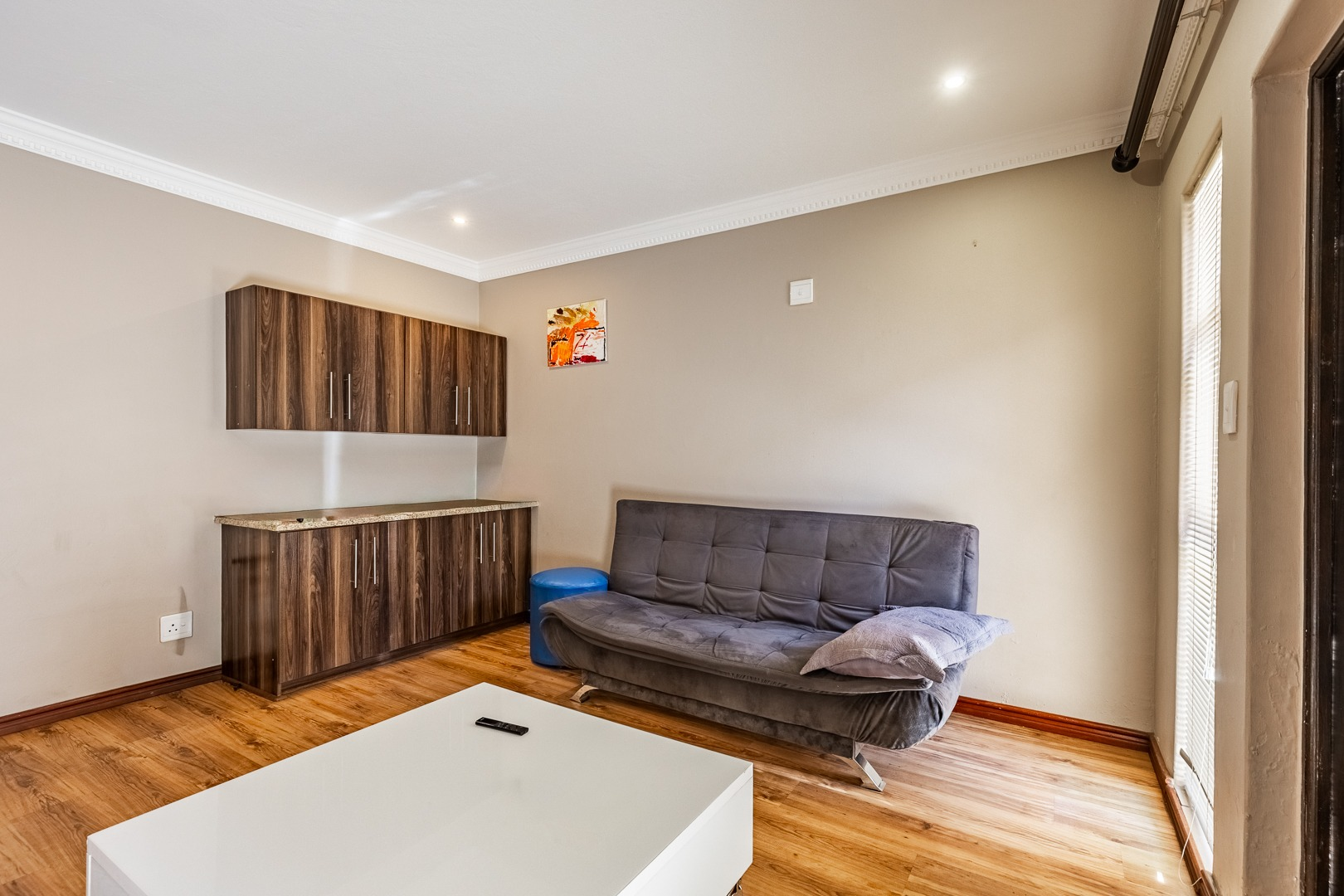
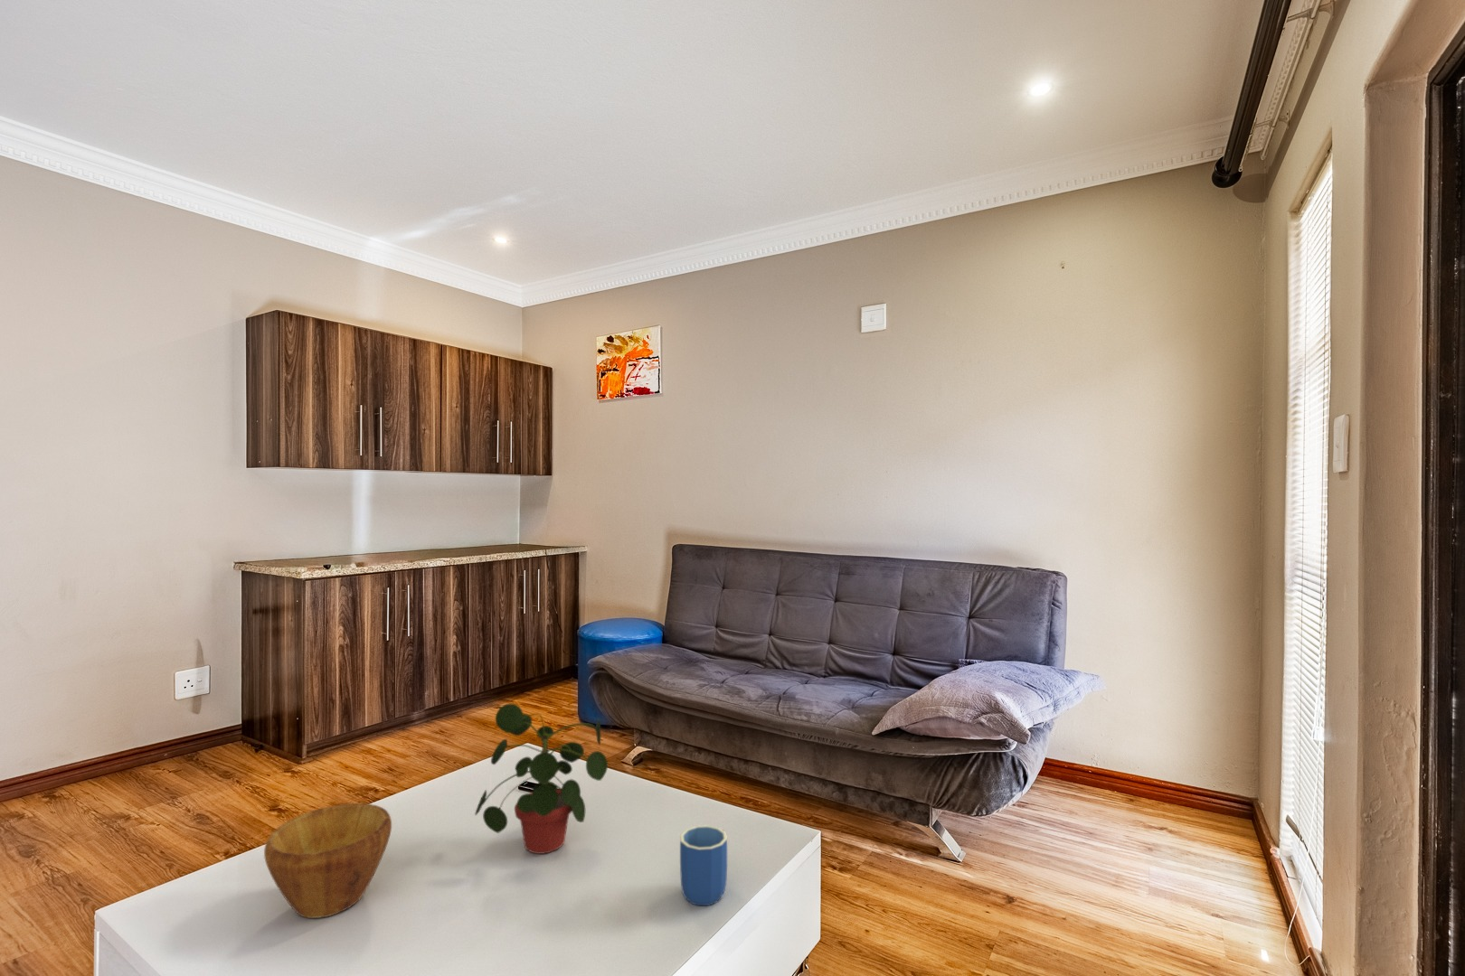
+ potted plant [474,703,608,855]
+ mug [679,825,728,906]
+ bowl [263,803,392,919]
